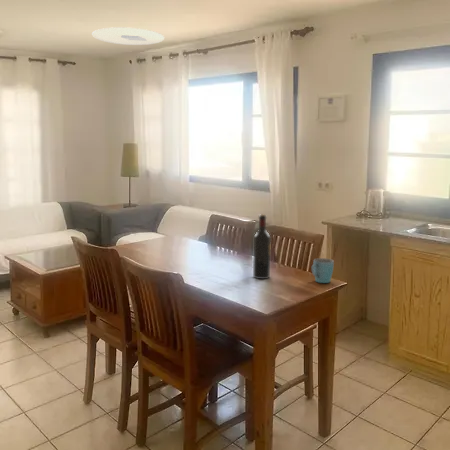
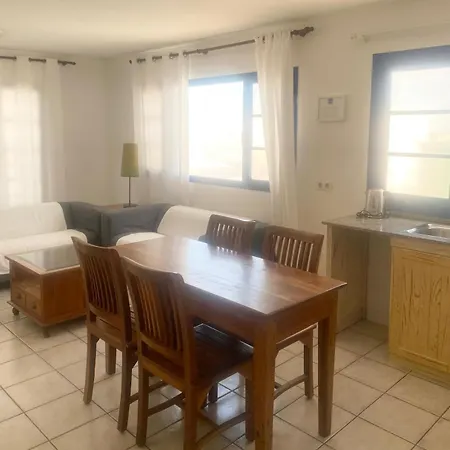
- ceiling light [91,26,165,46]
- mug [310,257,335,284]
- wine bottle [252,213,272,280]
